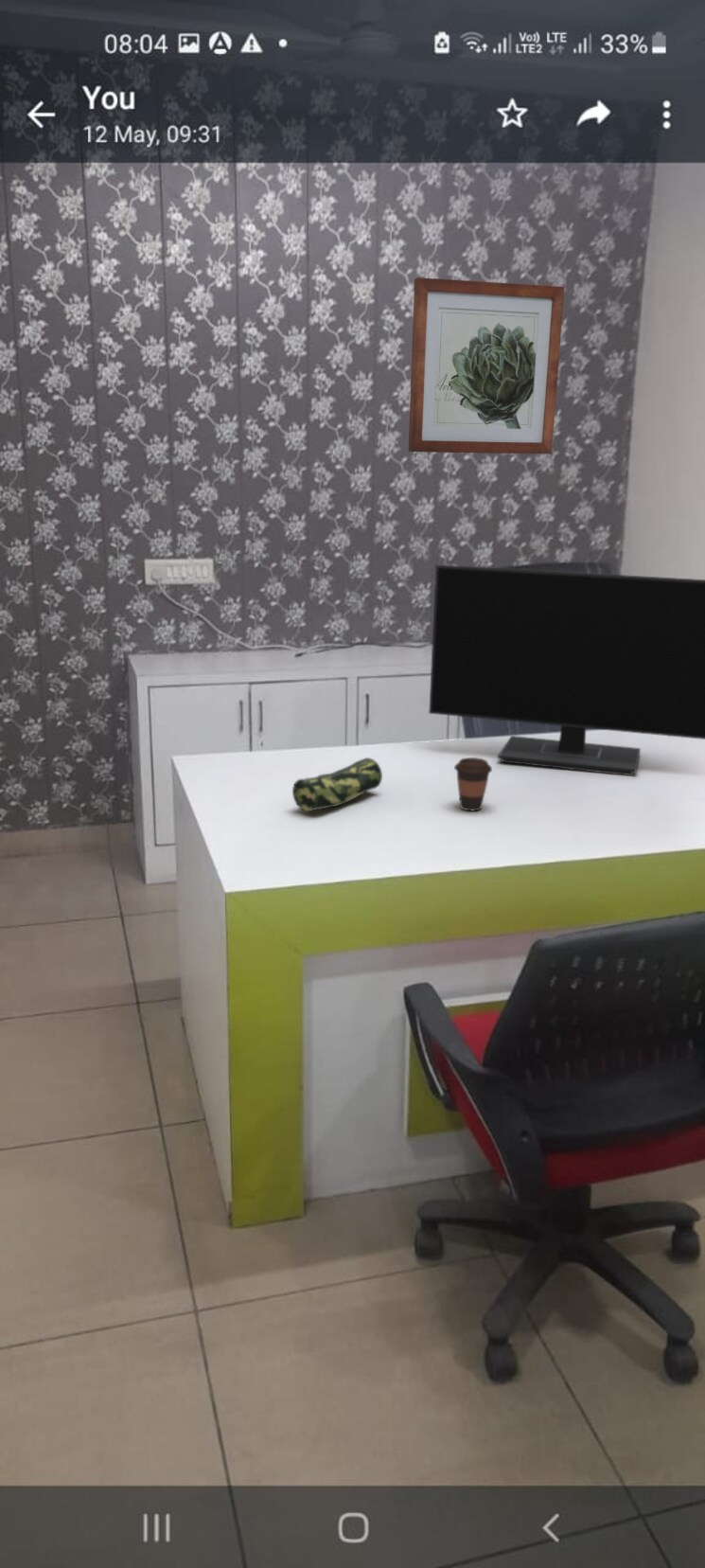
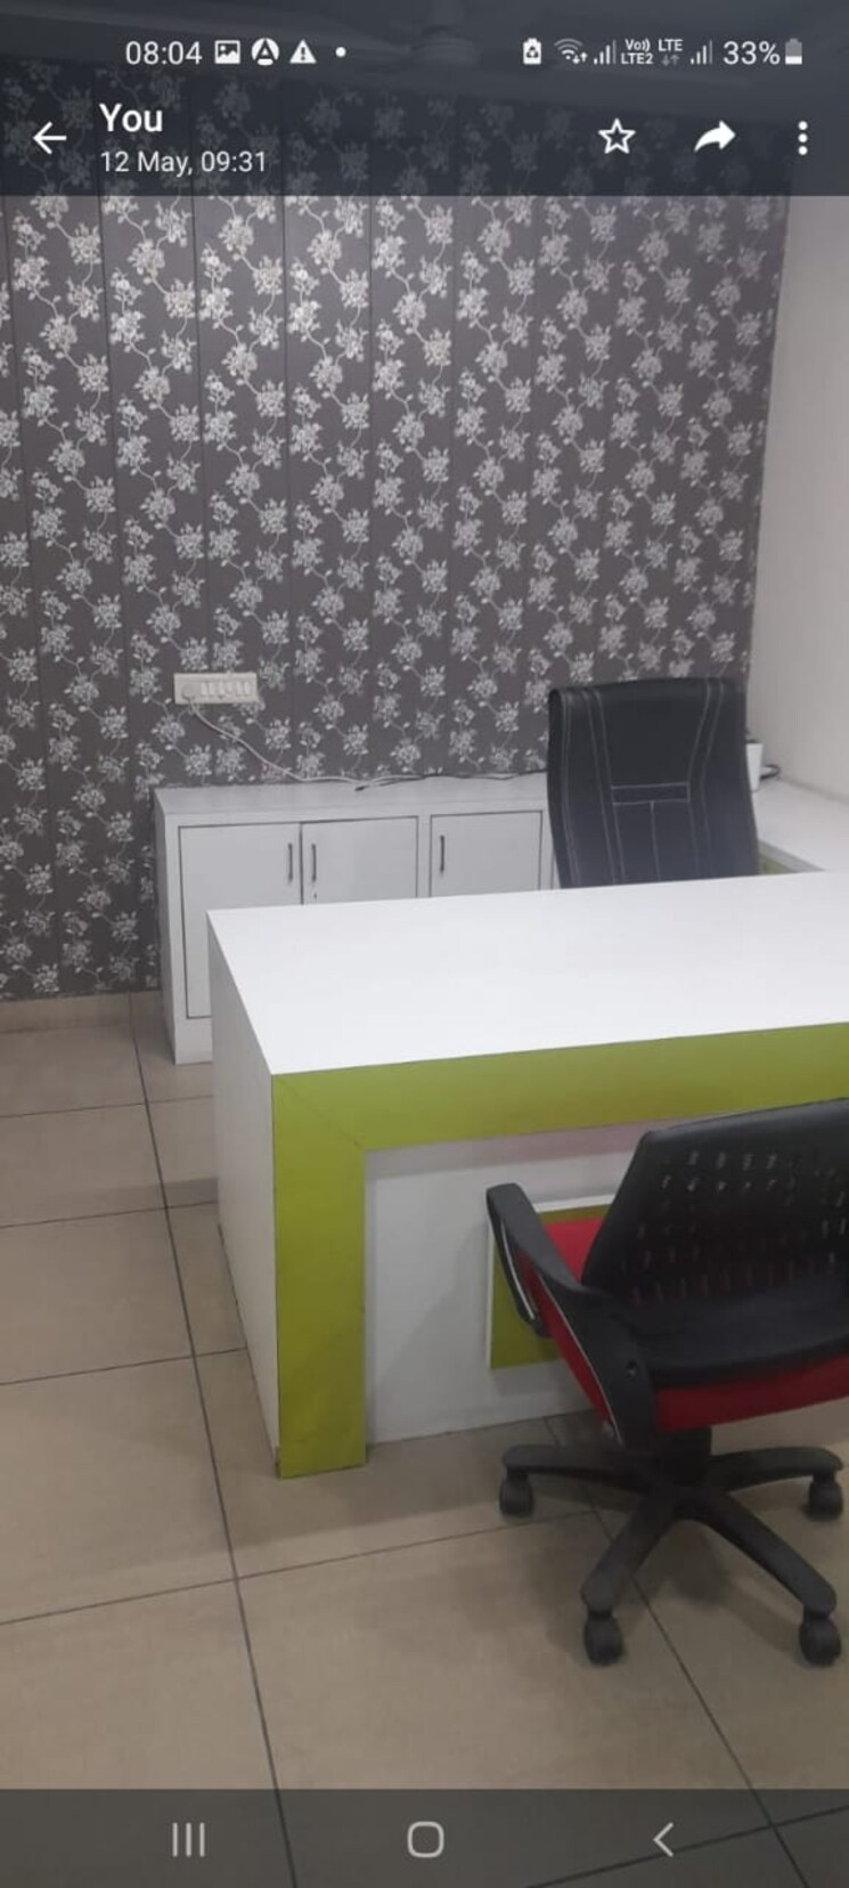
- coffee cup [453,757,493,811]
- wall art [408,276,565,455]
- pencil case [291,757,383,812]
- monitor [428,563,705,776]
